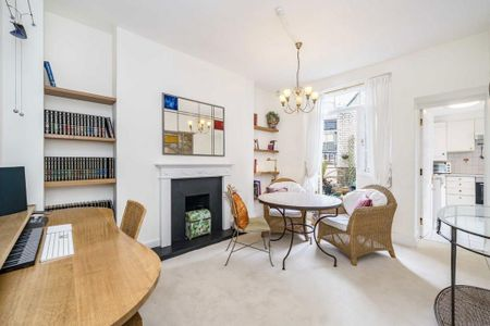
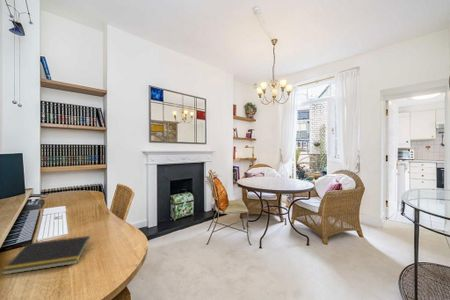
+ notepad [0,235,91,276]
